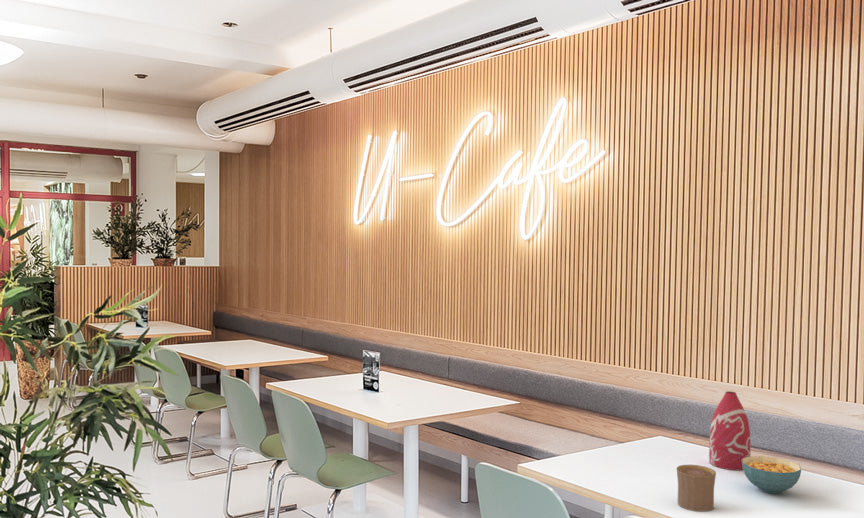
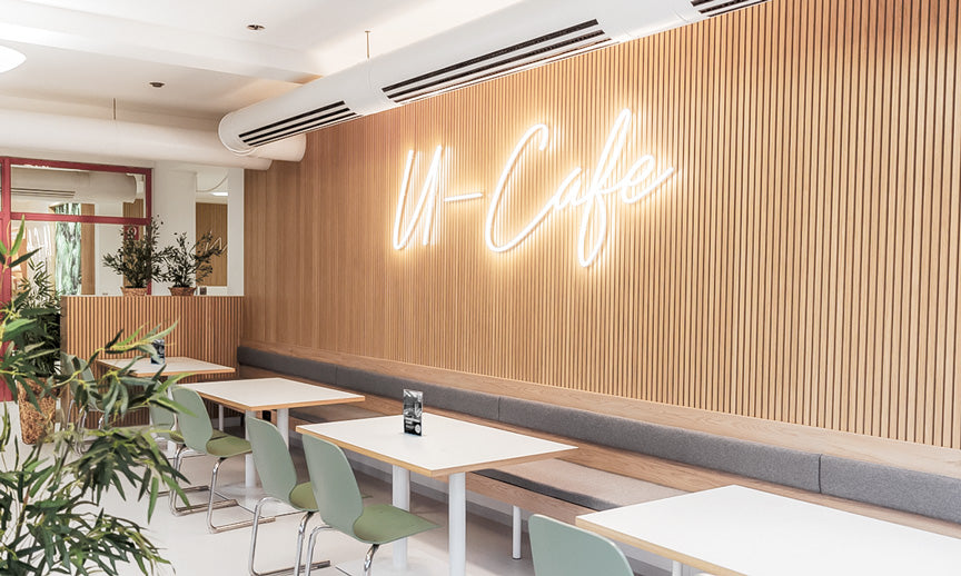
- bottle [708,390,752,471]
- cup [676,464,717,513]
- cereal bowl [742,455,802,494]
